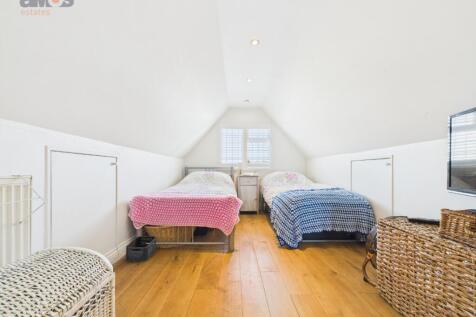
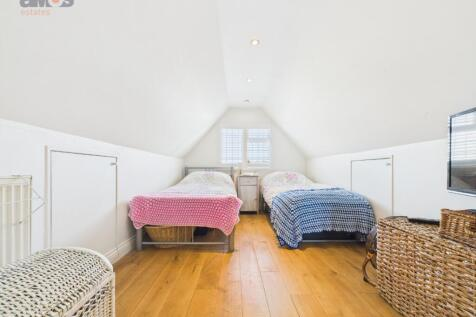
- storage bin [125,235,157,263]
